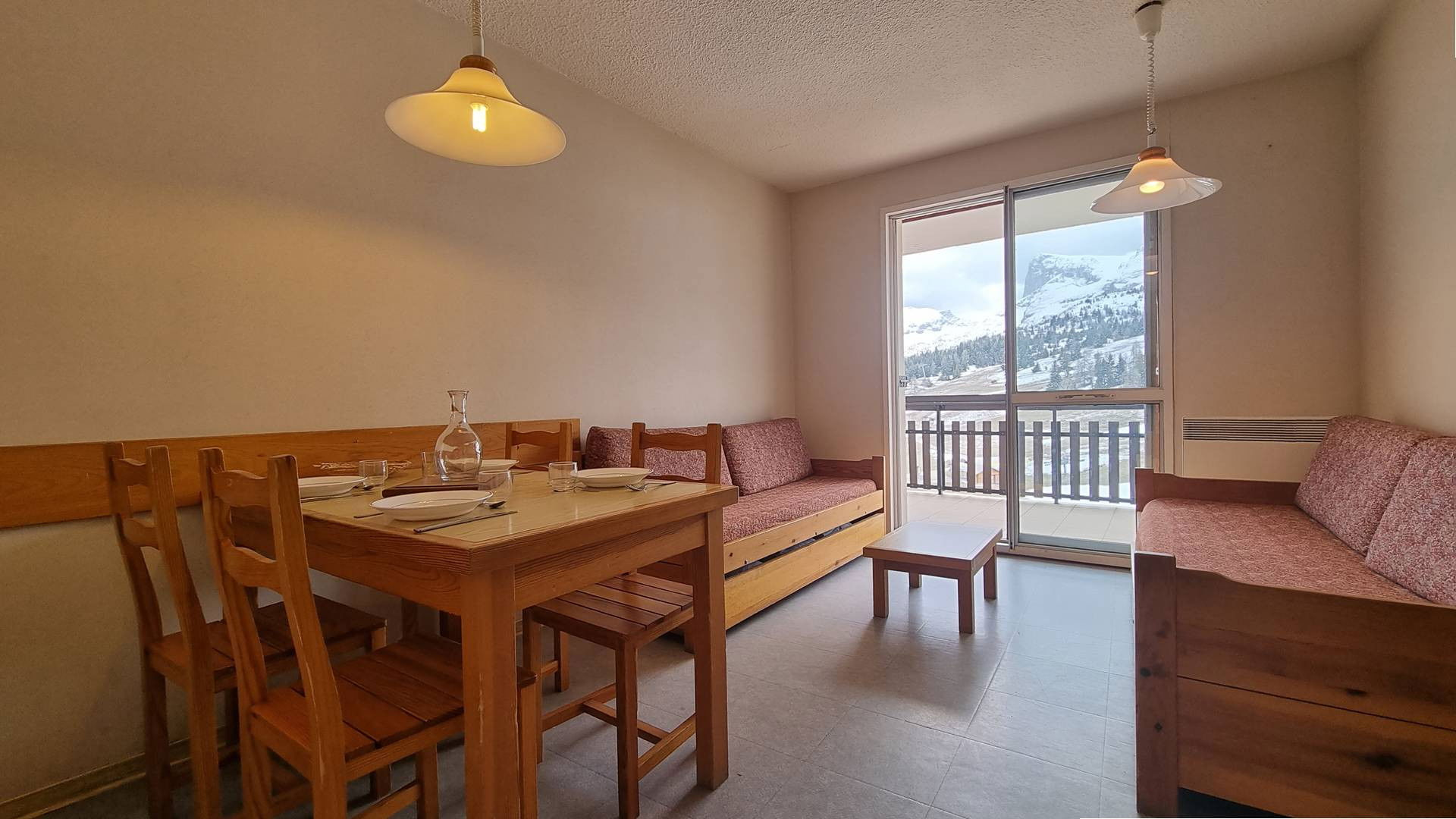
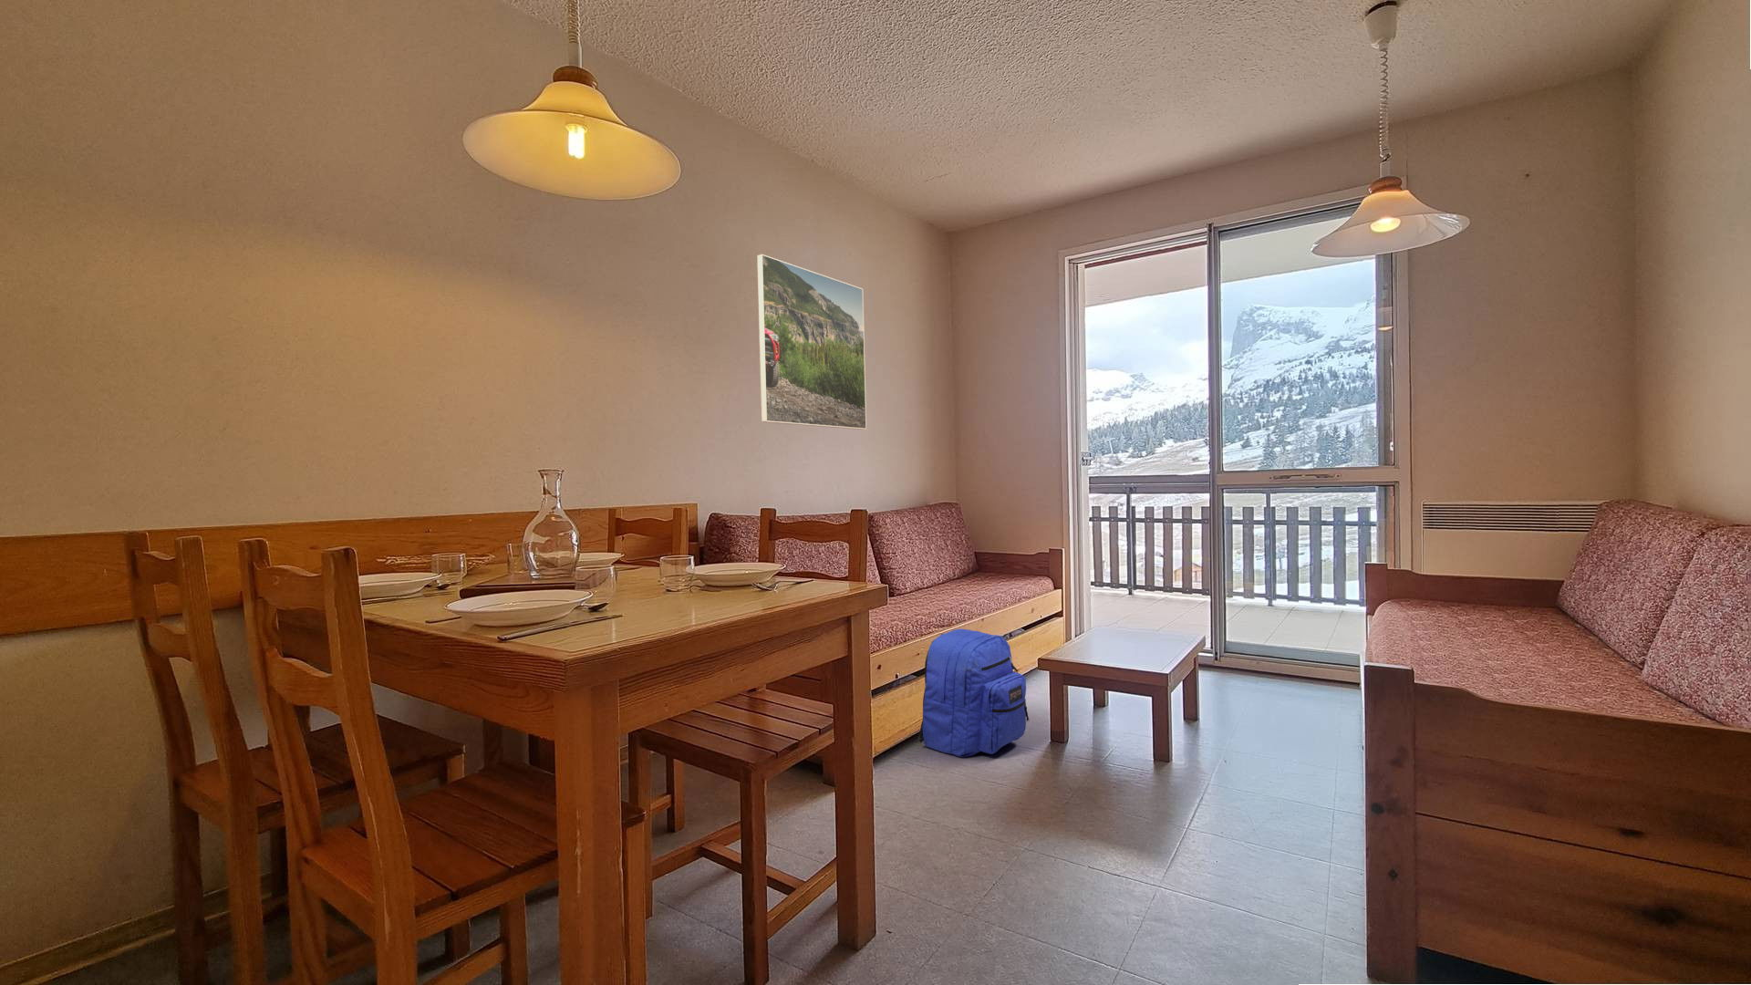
+ backpack [918,628,1029,758]
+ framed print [756,254,867,431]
